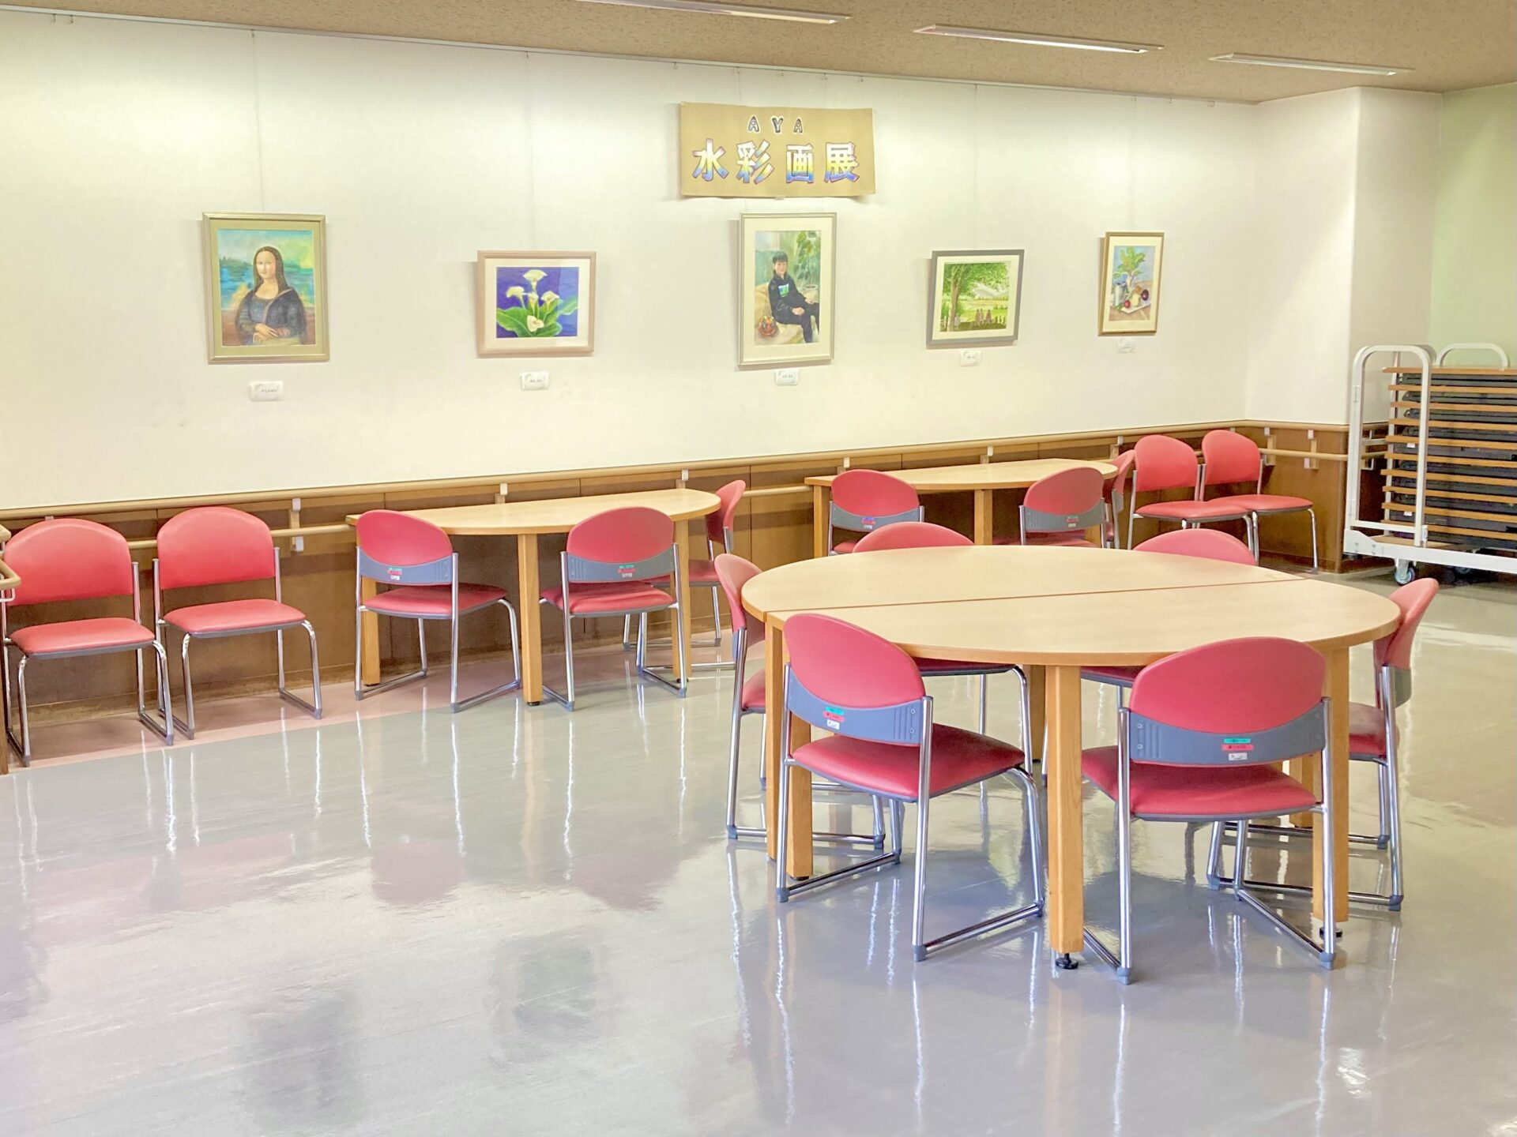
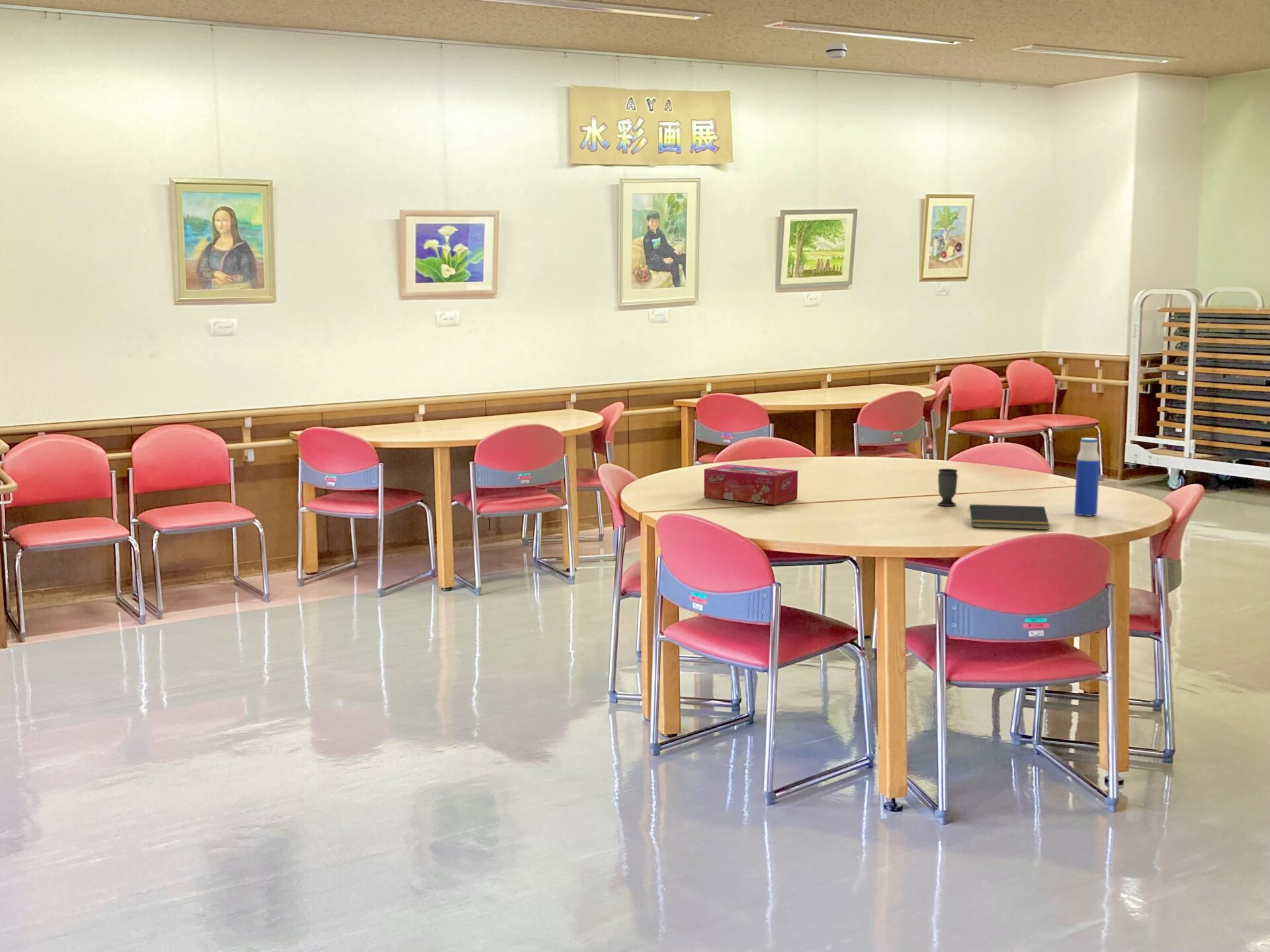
+ smoke detector [825,42,847,60]
+ water bottle [1074,437,1101,516]
+ tissue box [704,463,798,505]
+ notepad [966,504,1050,530]
+ cup [937,468,958,506]
